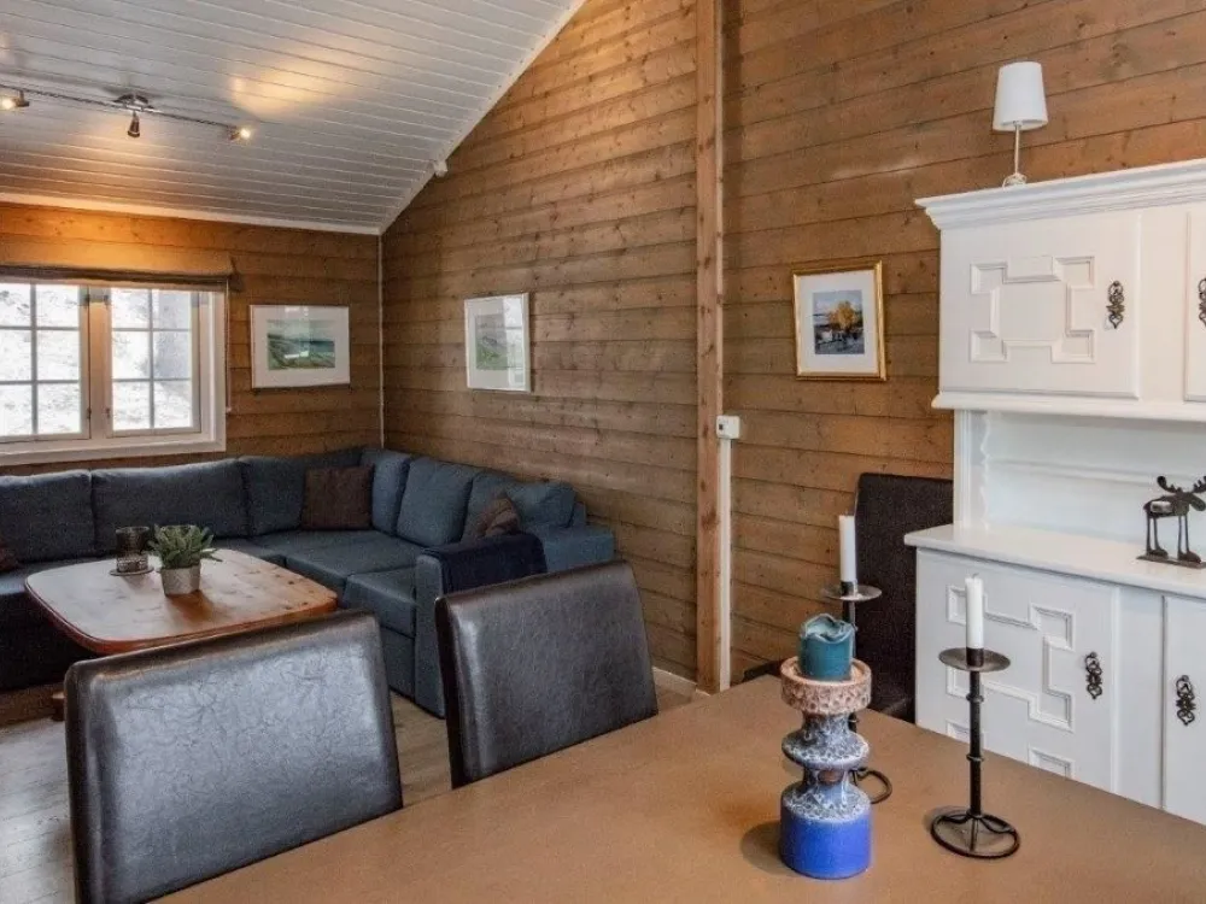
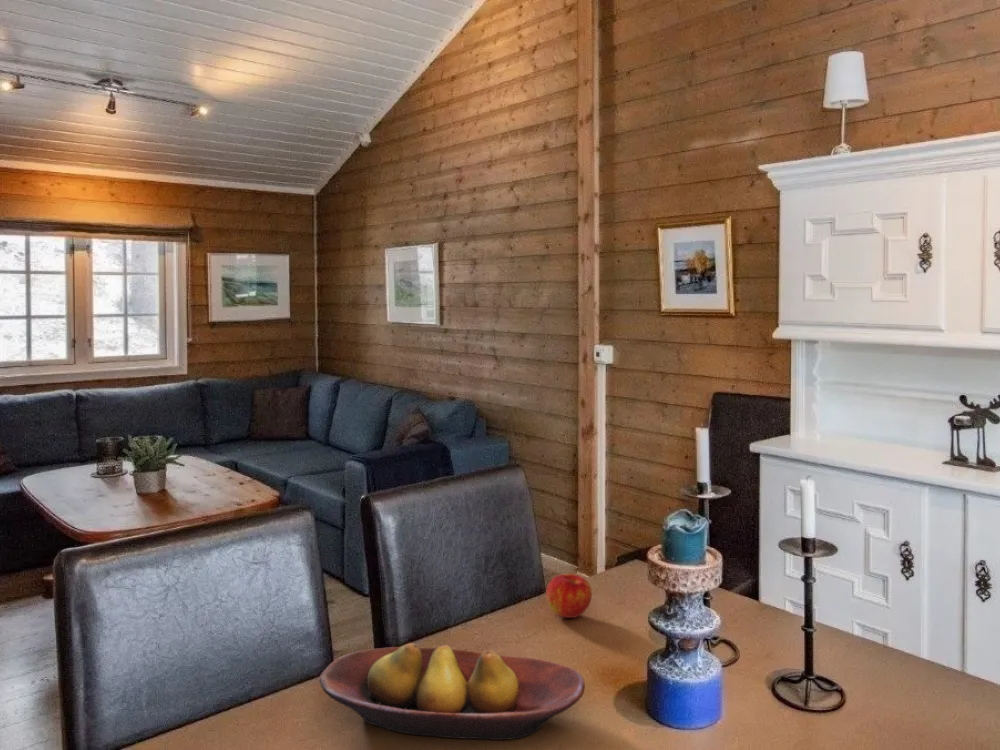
+ apple [545,573,593,619]
+ fruit bowl [318,642,586,741]
